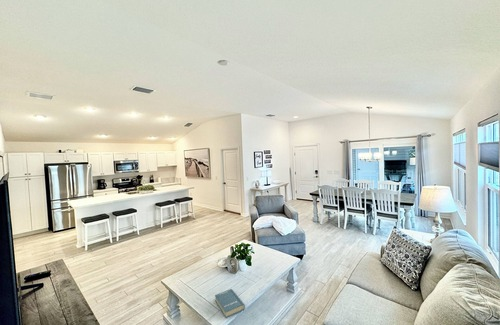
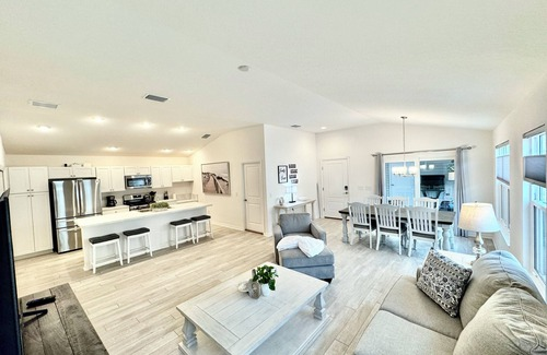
- hardback book [214,288,246,319]
